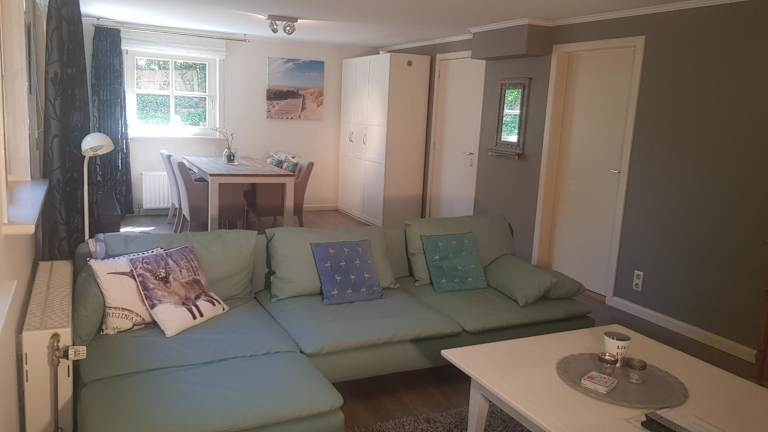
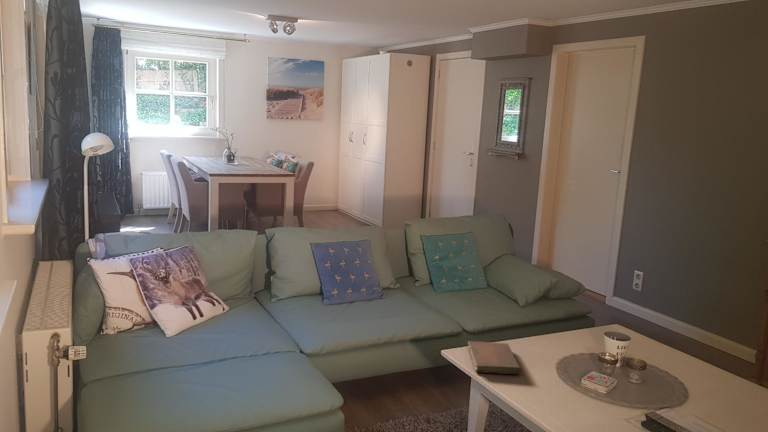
+ notebook [467,340,522,375]
